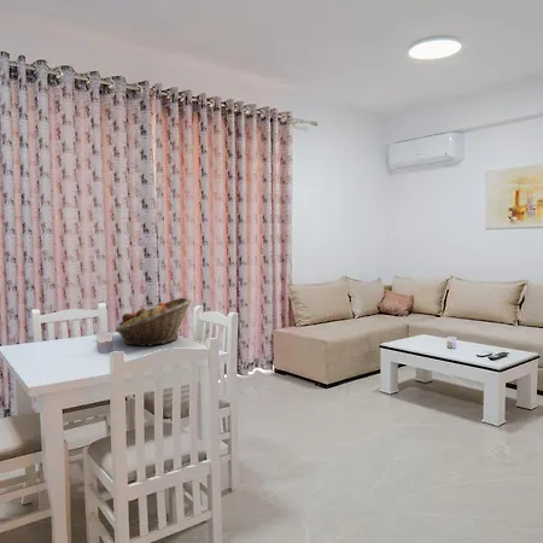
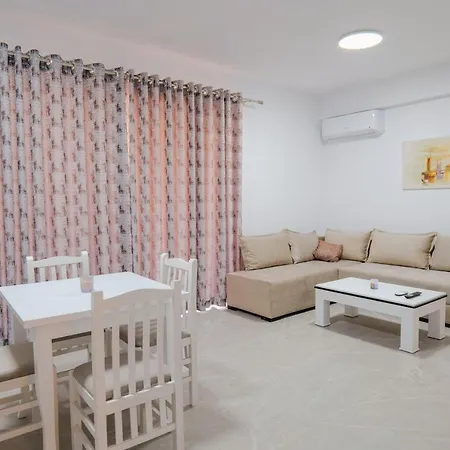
- fruit basket [115,297,193,348]
